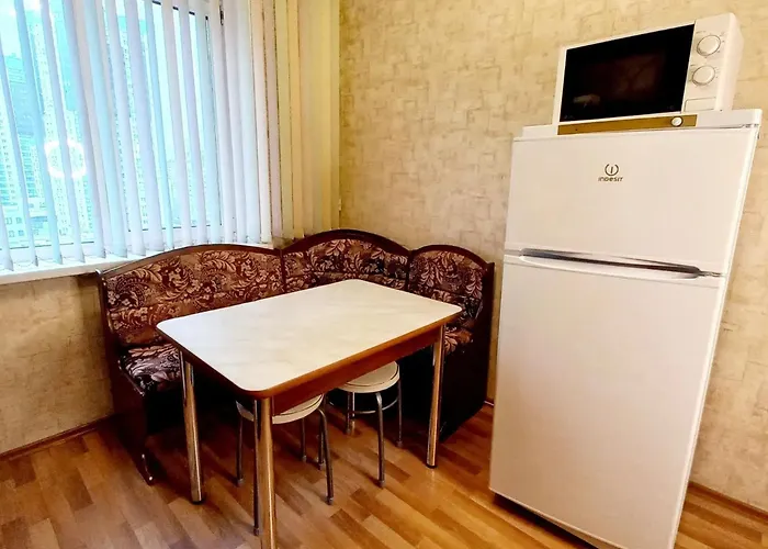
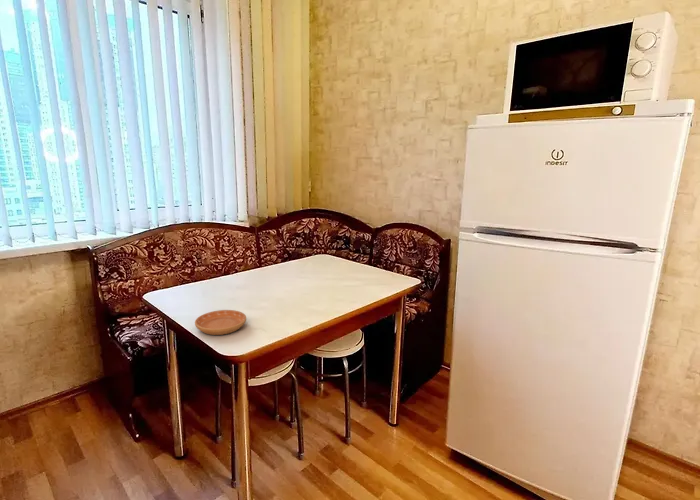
+ saucer [194,309,247,336]
